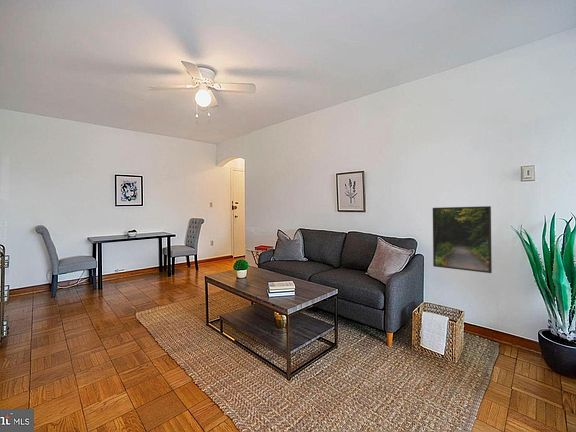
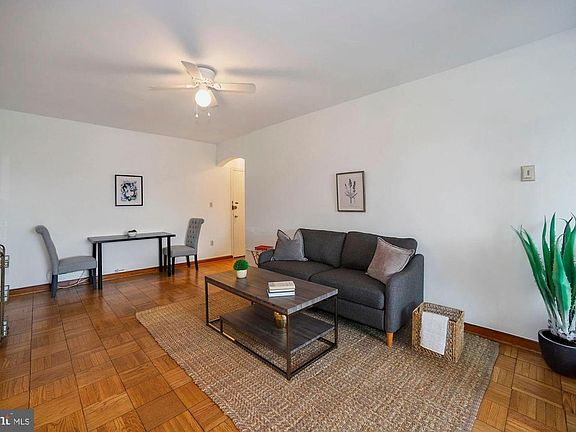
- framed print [432,205,493,274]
